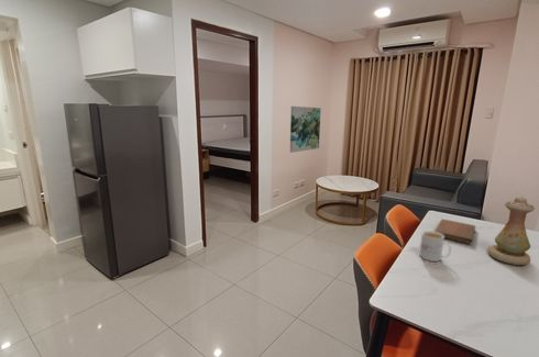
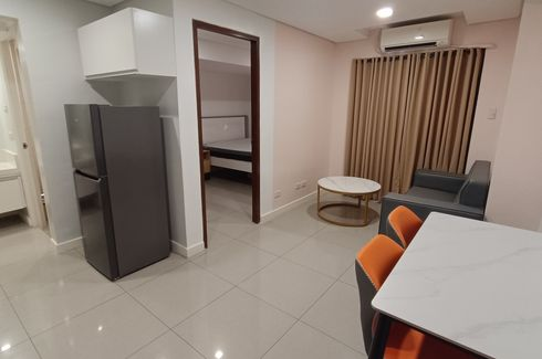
- mug [418,230,452,263]
- notebook [433,219,476,245]
- vase [487,194,536,266]
- wall art [289,105,322,154]
